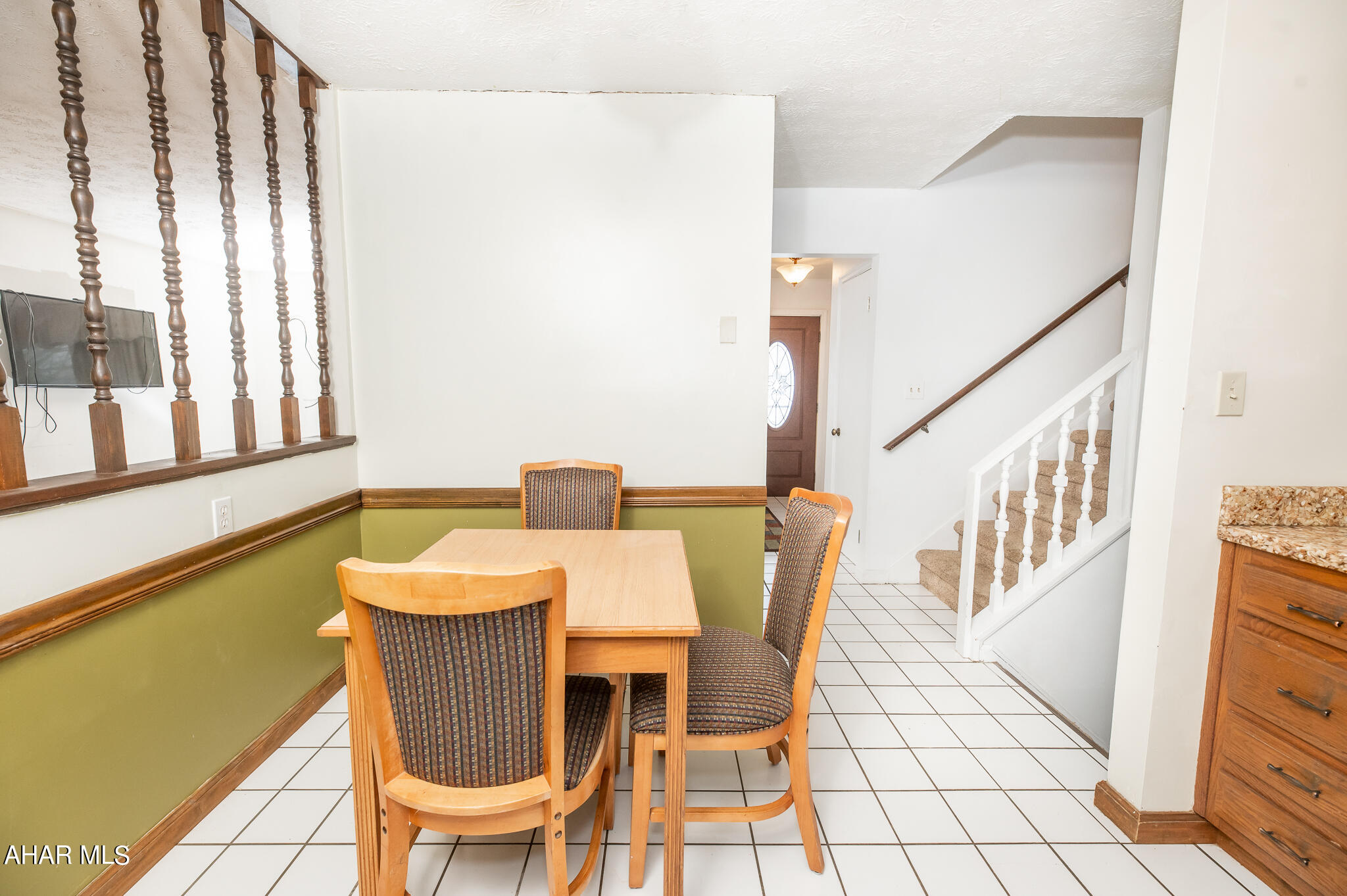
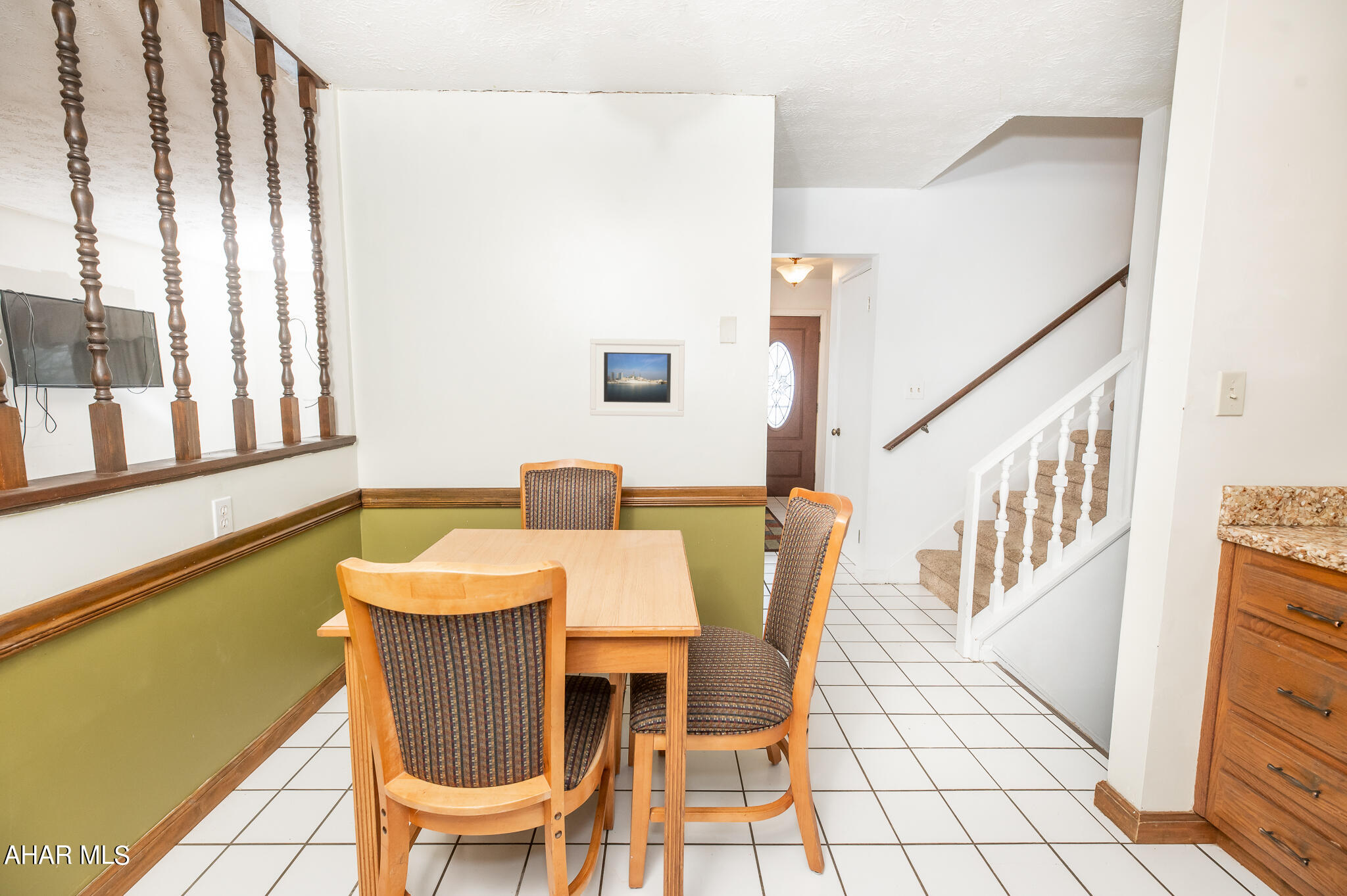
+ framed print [589,337,685,417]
